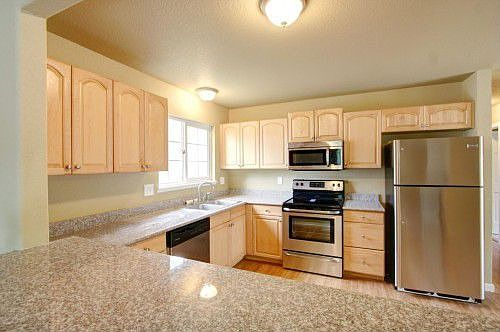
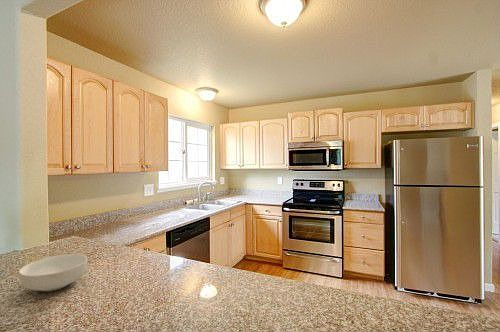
+ cereal bowl [18,253,88,292]
